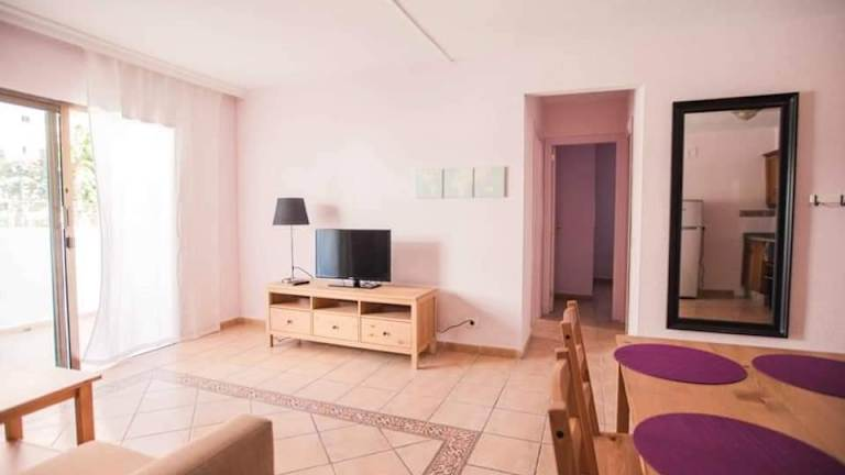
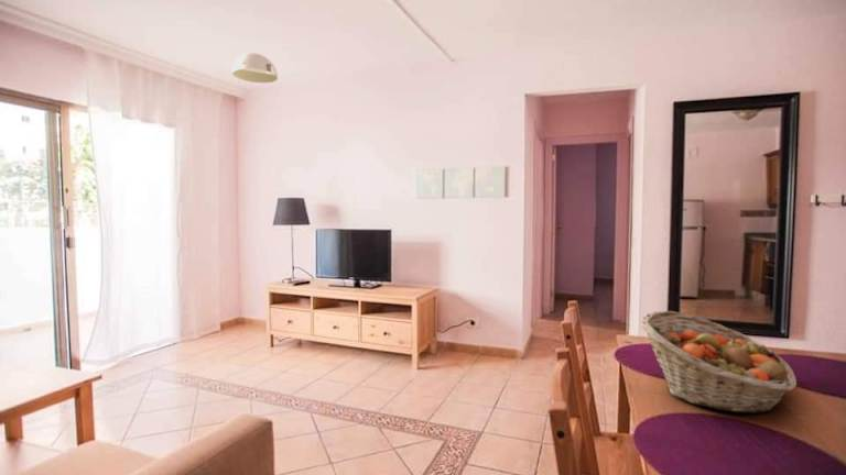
+ fruit basket [640,310,798,415]
+ ceiling light [231,52,279,84]
